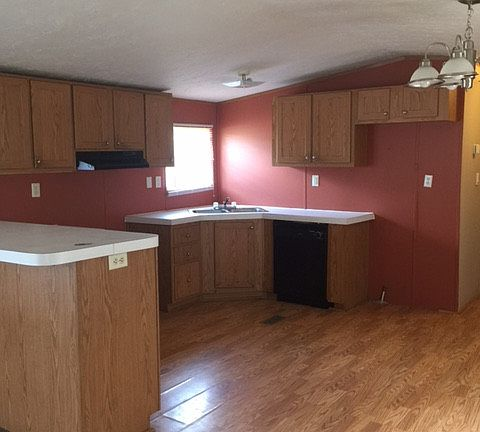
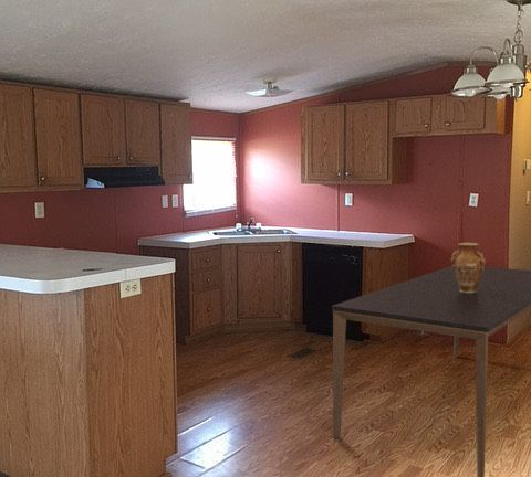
+ dining table [331,265,531,477]
+ vase [450,242,487,293]
